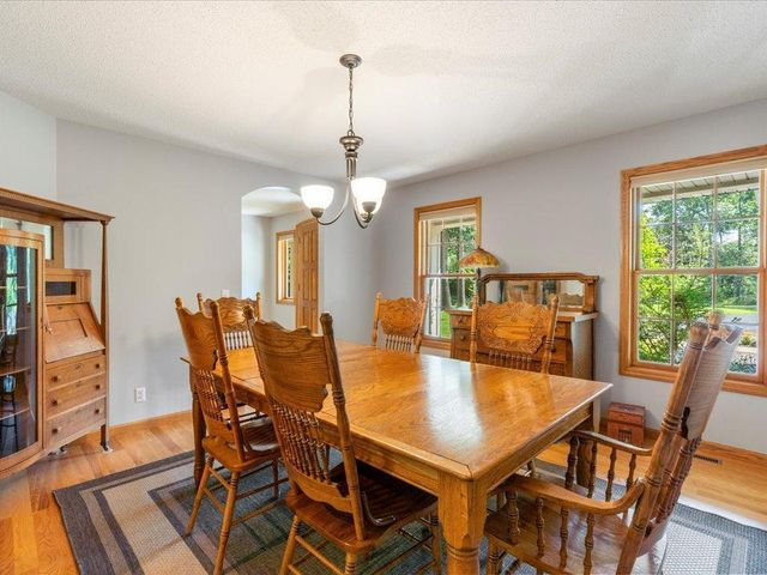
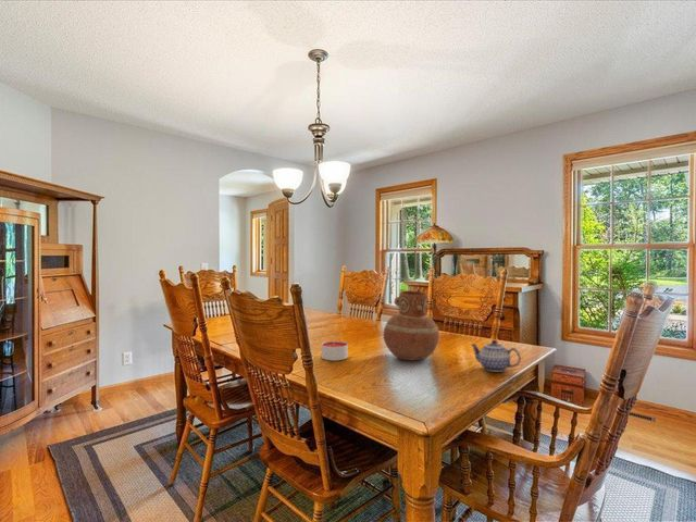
+ teapot [469,339,522,373]
+ candle [320,339,349,361]
+ vase [382,289,440,361]
